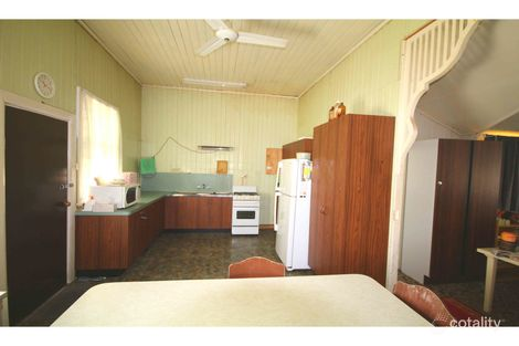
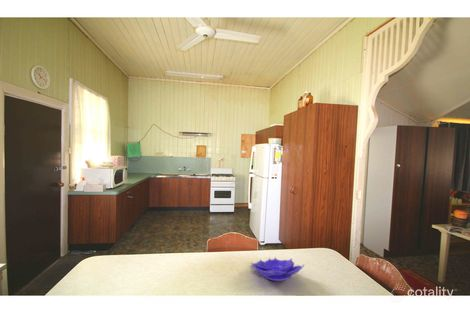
+ decorative bowl [249,256,305,282]
